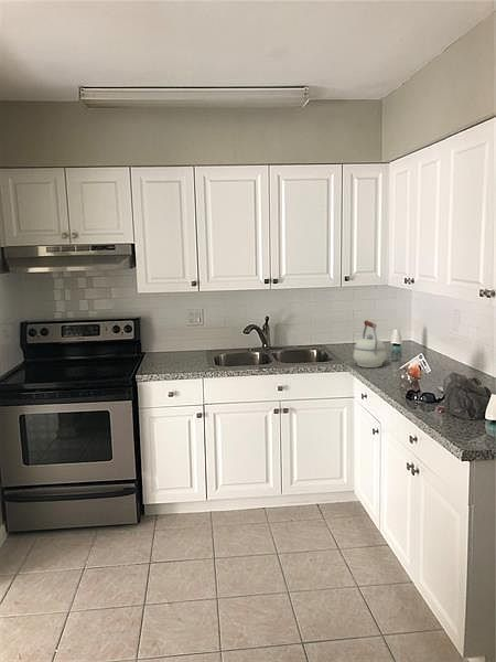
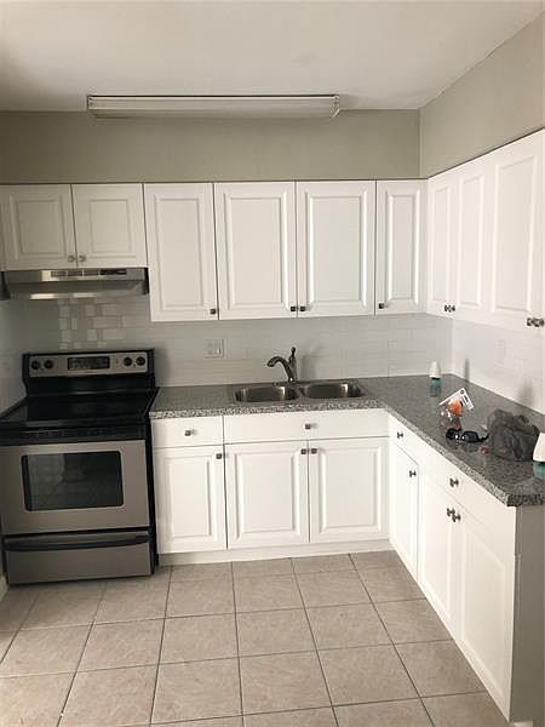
- kettle [353,320,387,369]
